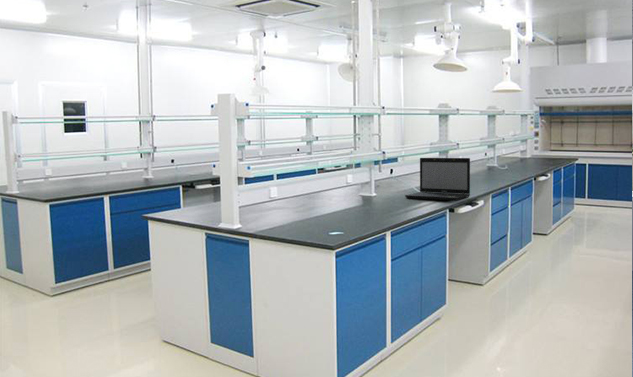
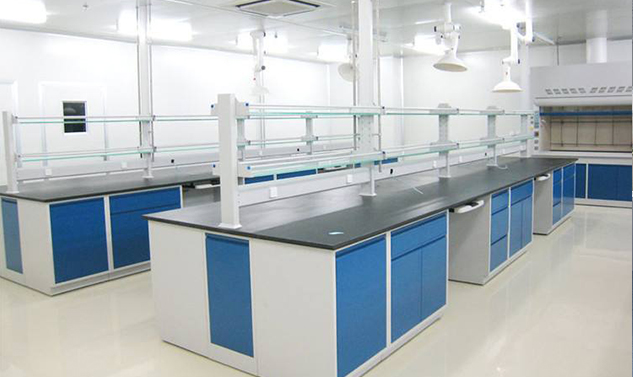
- laptop [404,157,471,202]
